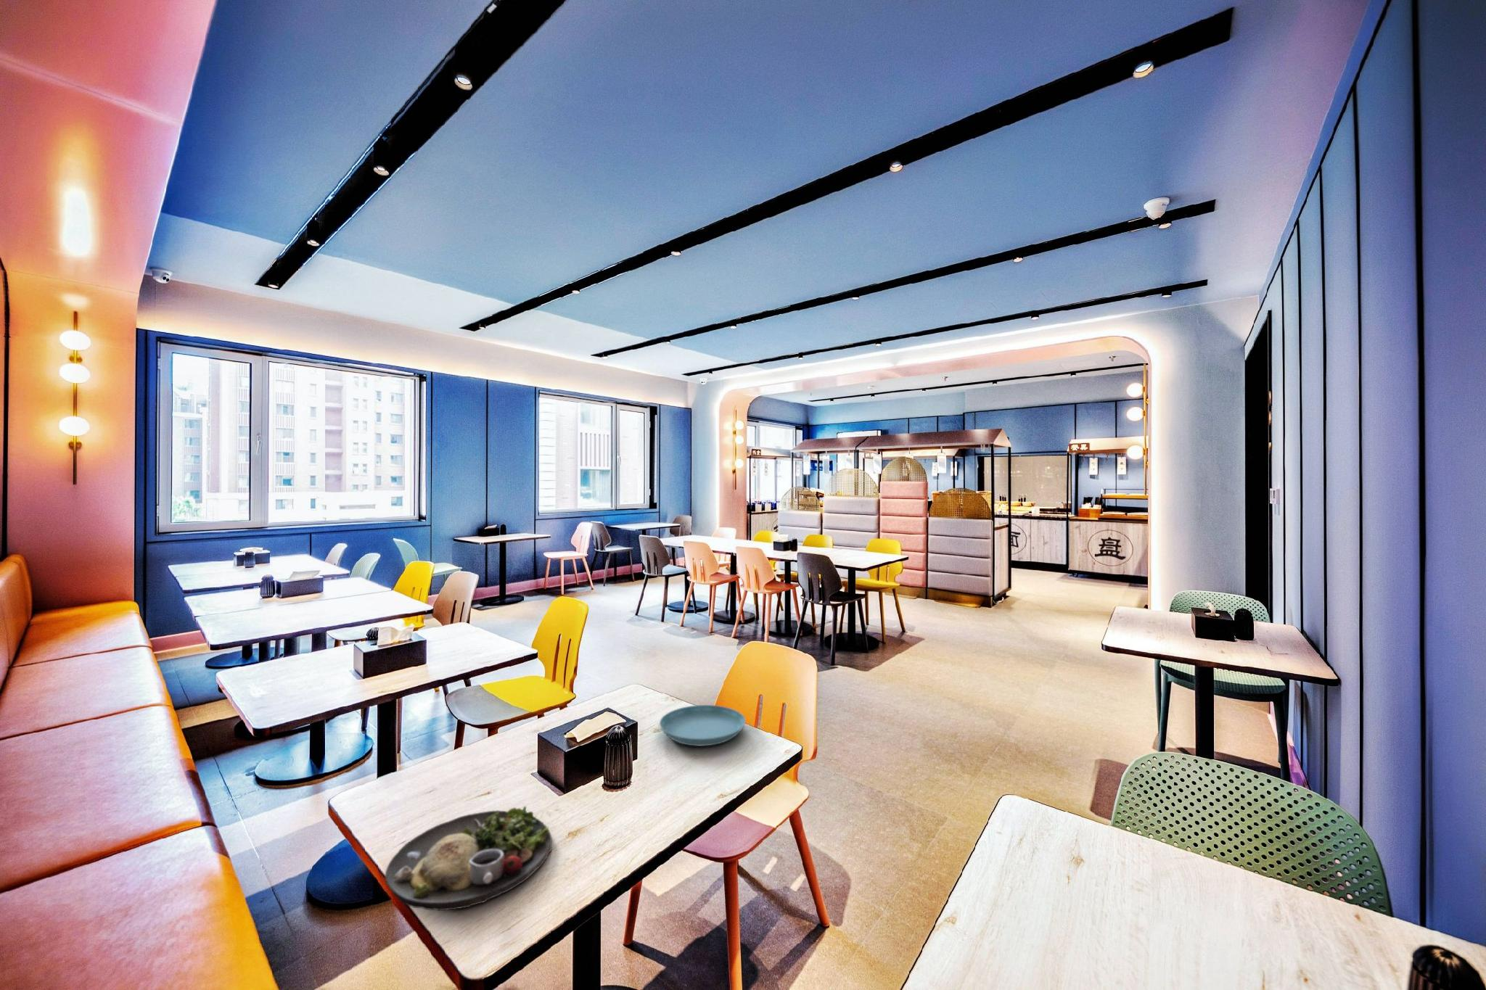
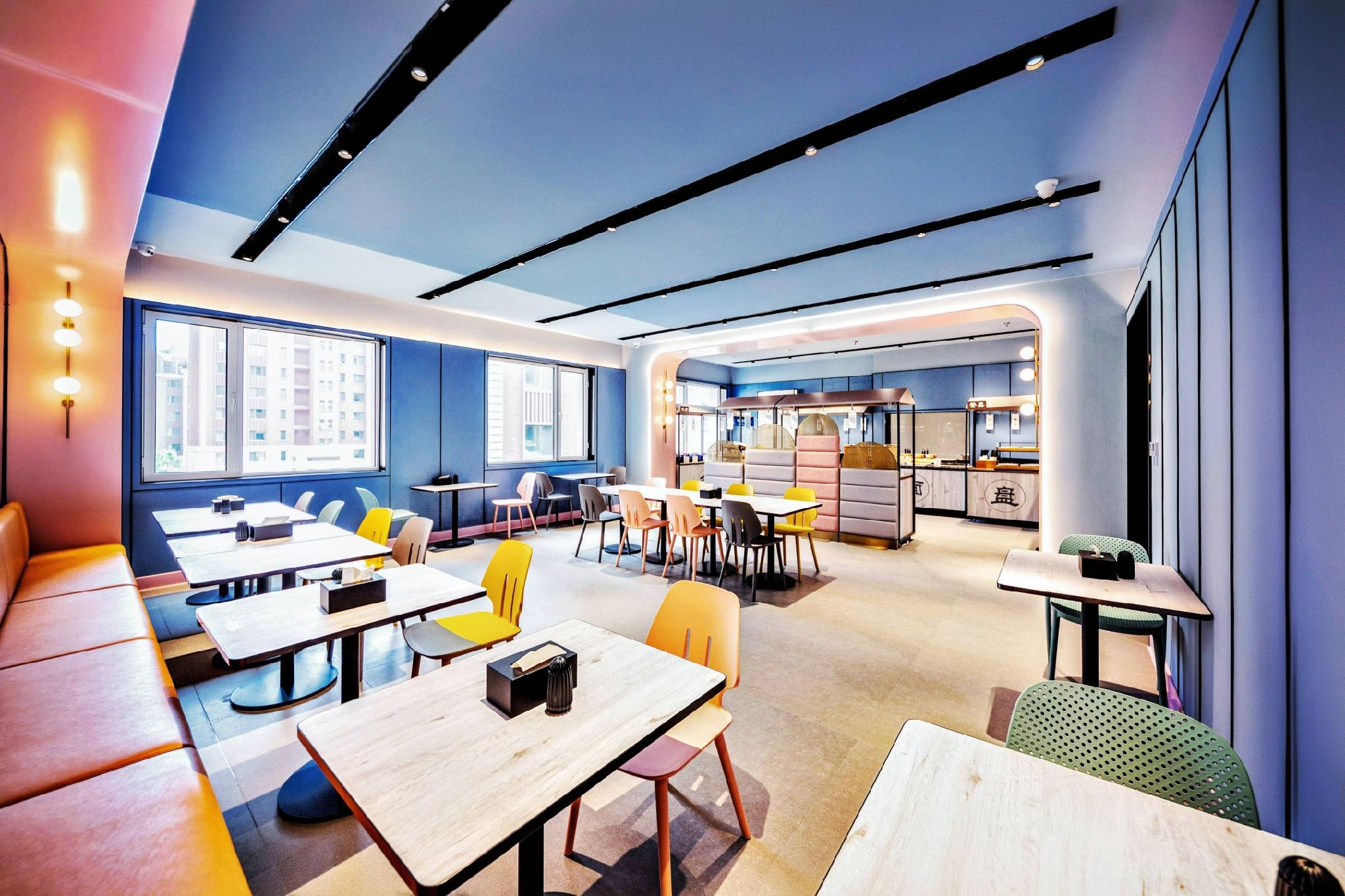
- saucer [658,704,746,747]
- dinner plate [383,805,552,912]
